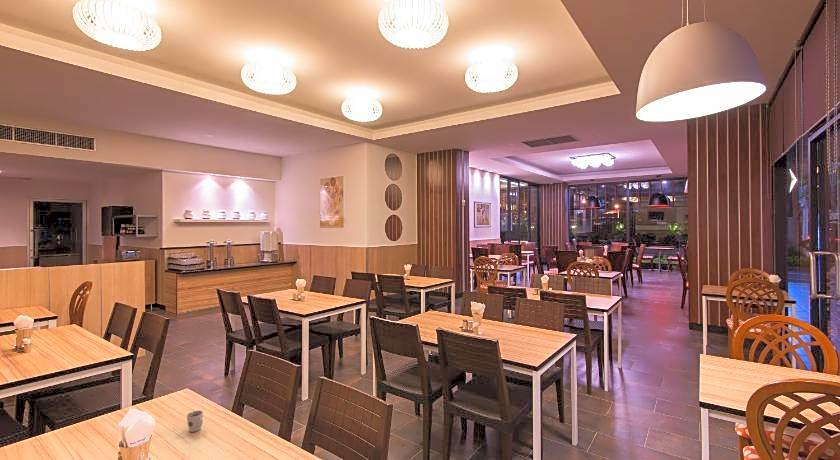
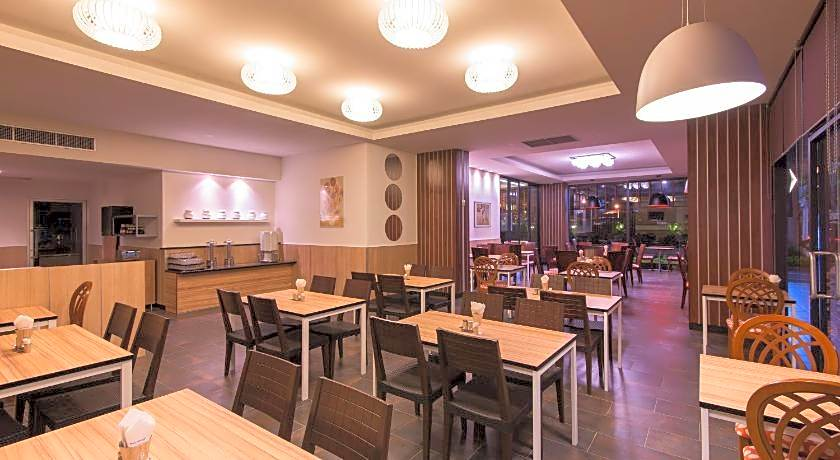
- cup [186,410,204,433]
